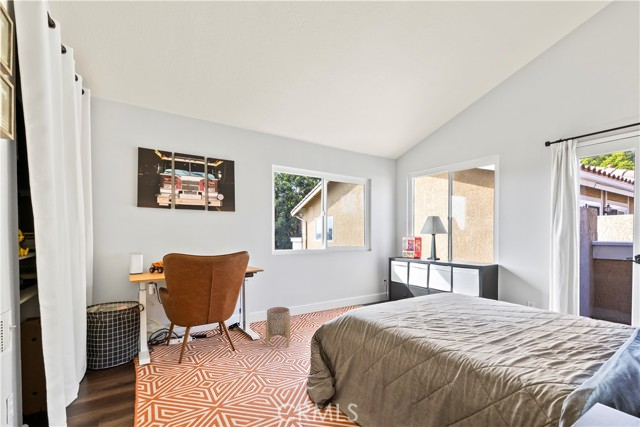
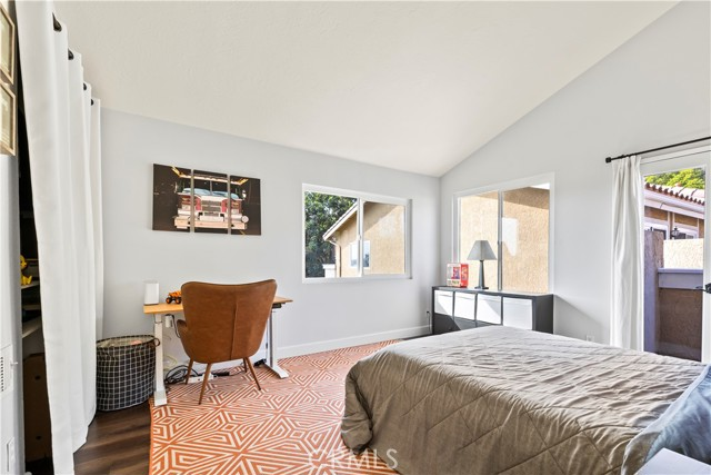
- planter [265,306,291,348]
